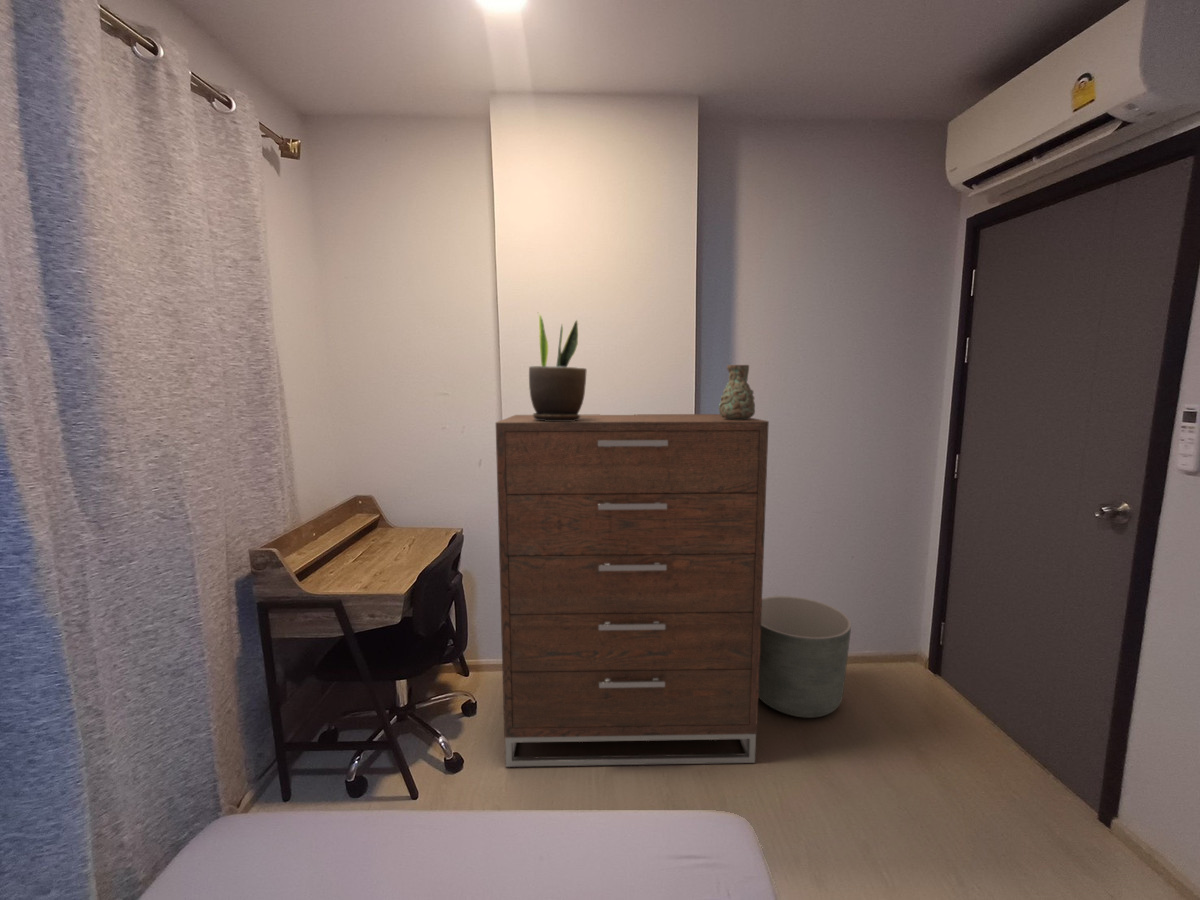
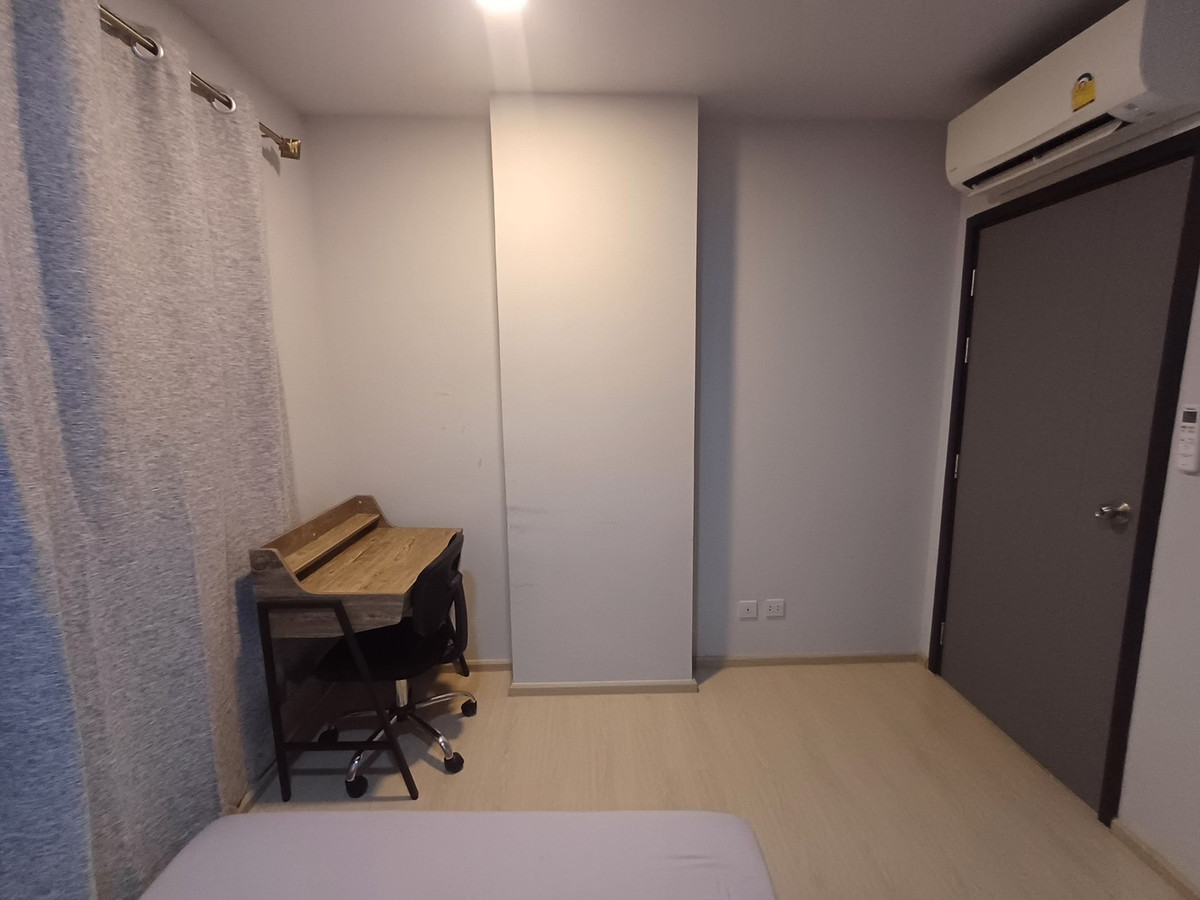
- potted plant [528,312,588,421]
- planter [758,595,852,719]
- decorative vase [718,364,756,420]
- dresser [495,413,770,768]
